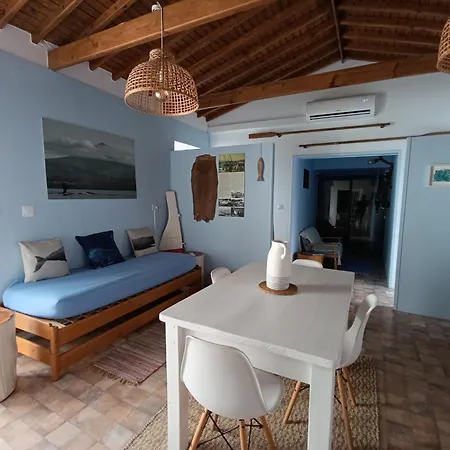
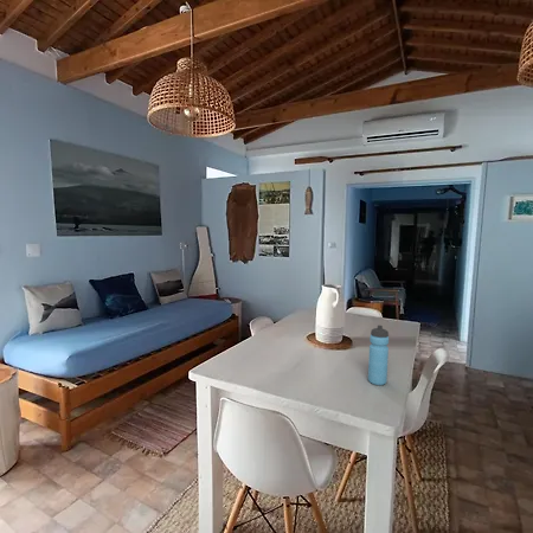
+ water bottle [367,325,390,386]
